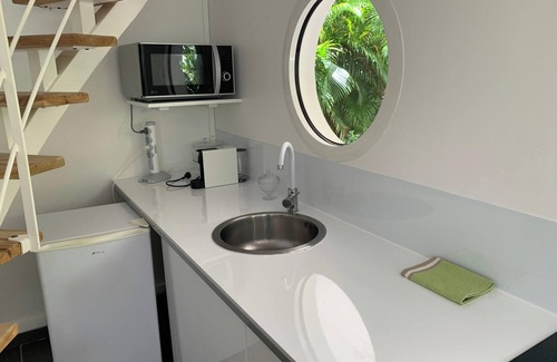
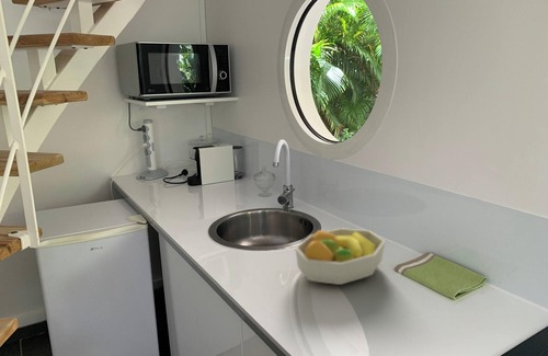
+ fruit bowl [294,227,386,286]
